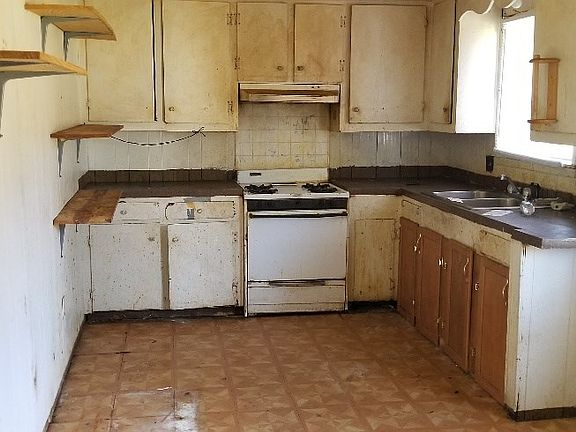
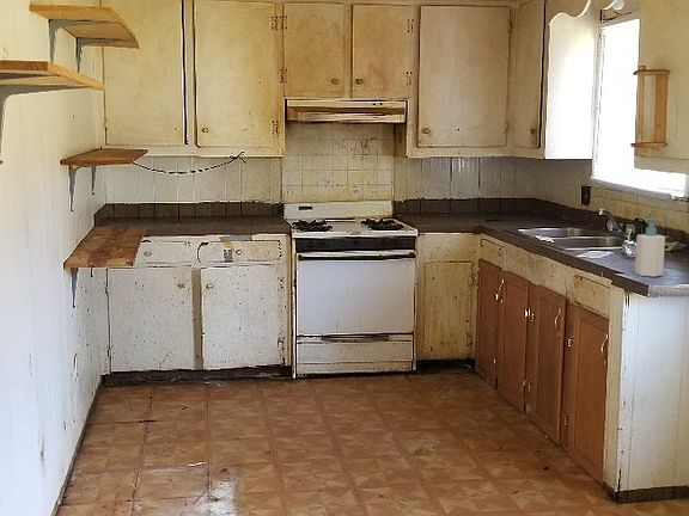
+ soap bottle [634,217,666,277]
